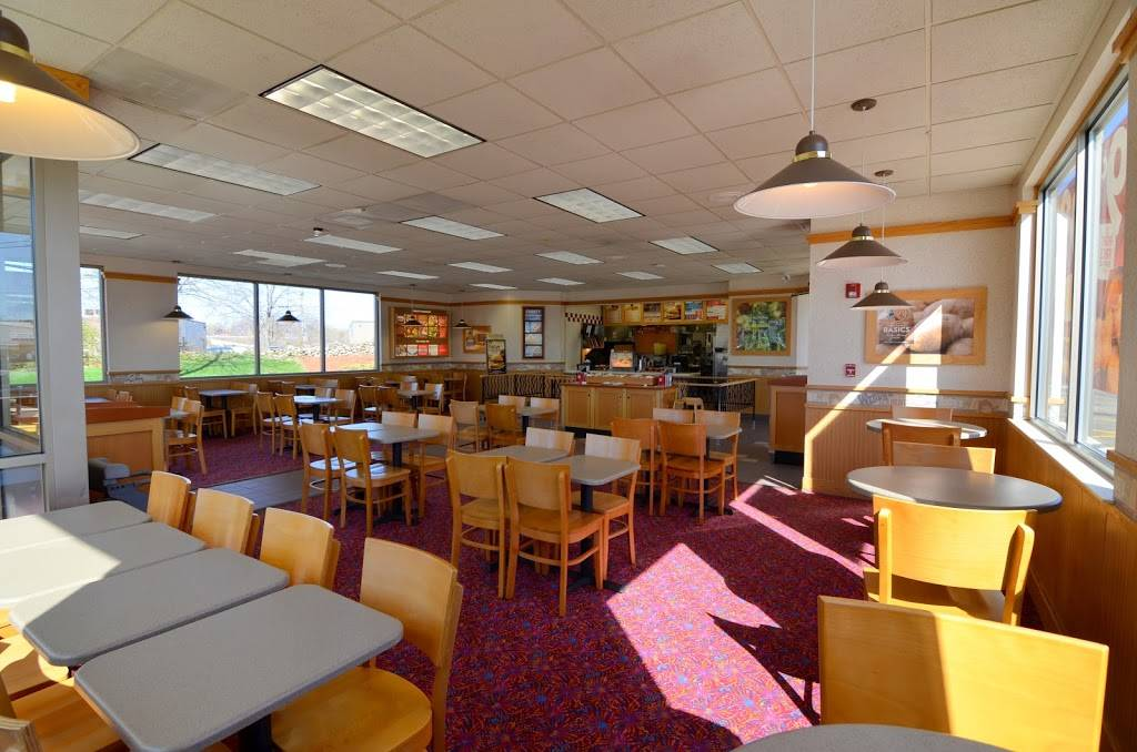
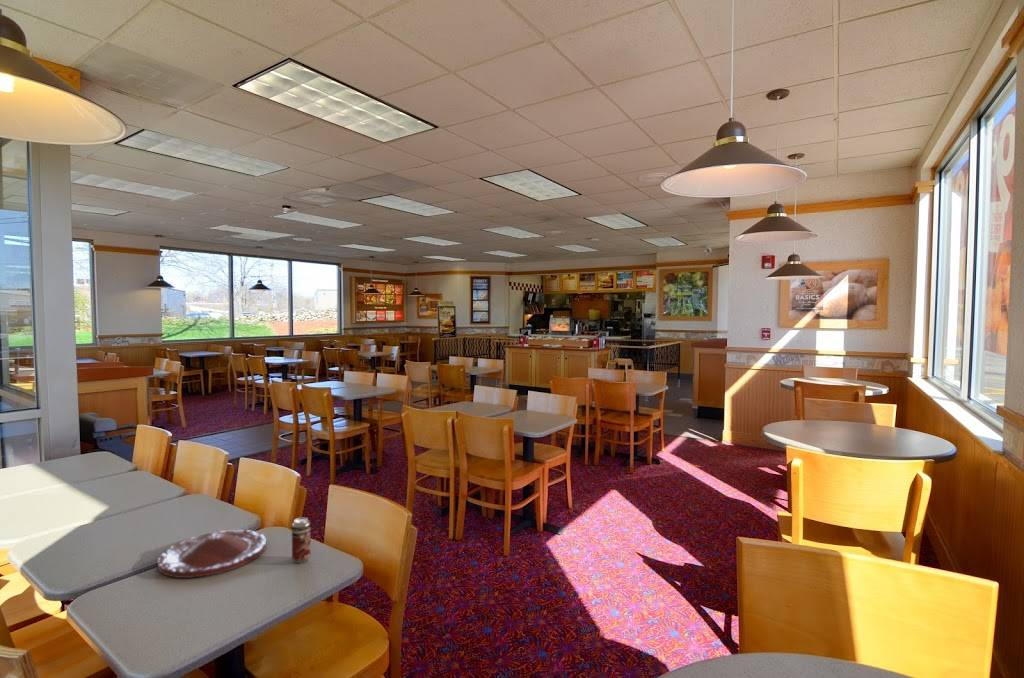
+ beverage can [291,517,312,564]
+ plate [157,529,267,579]
